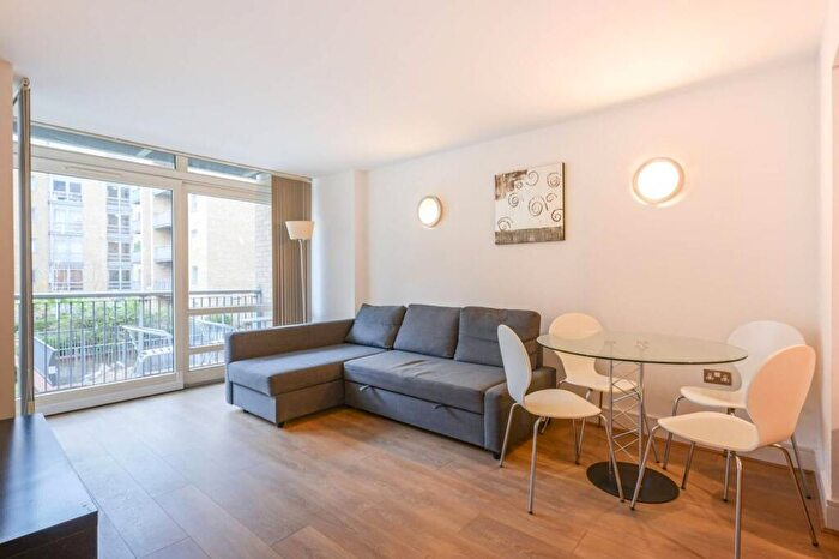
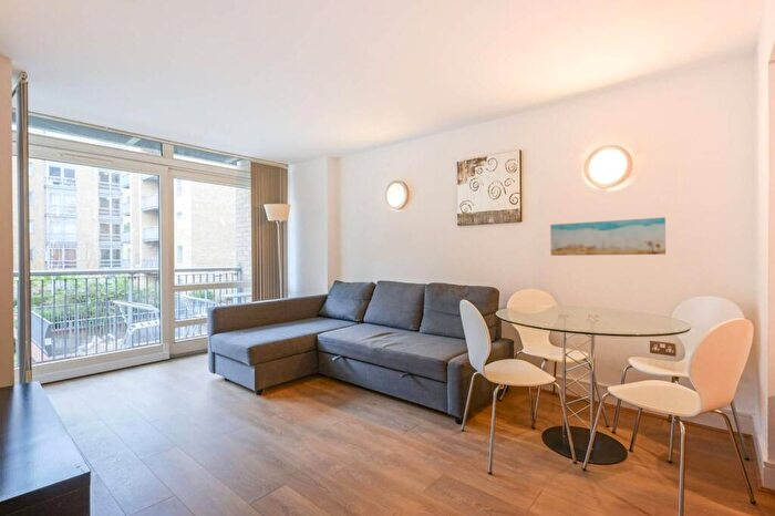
+ wall art [549,216,666,257]
